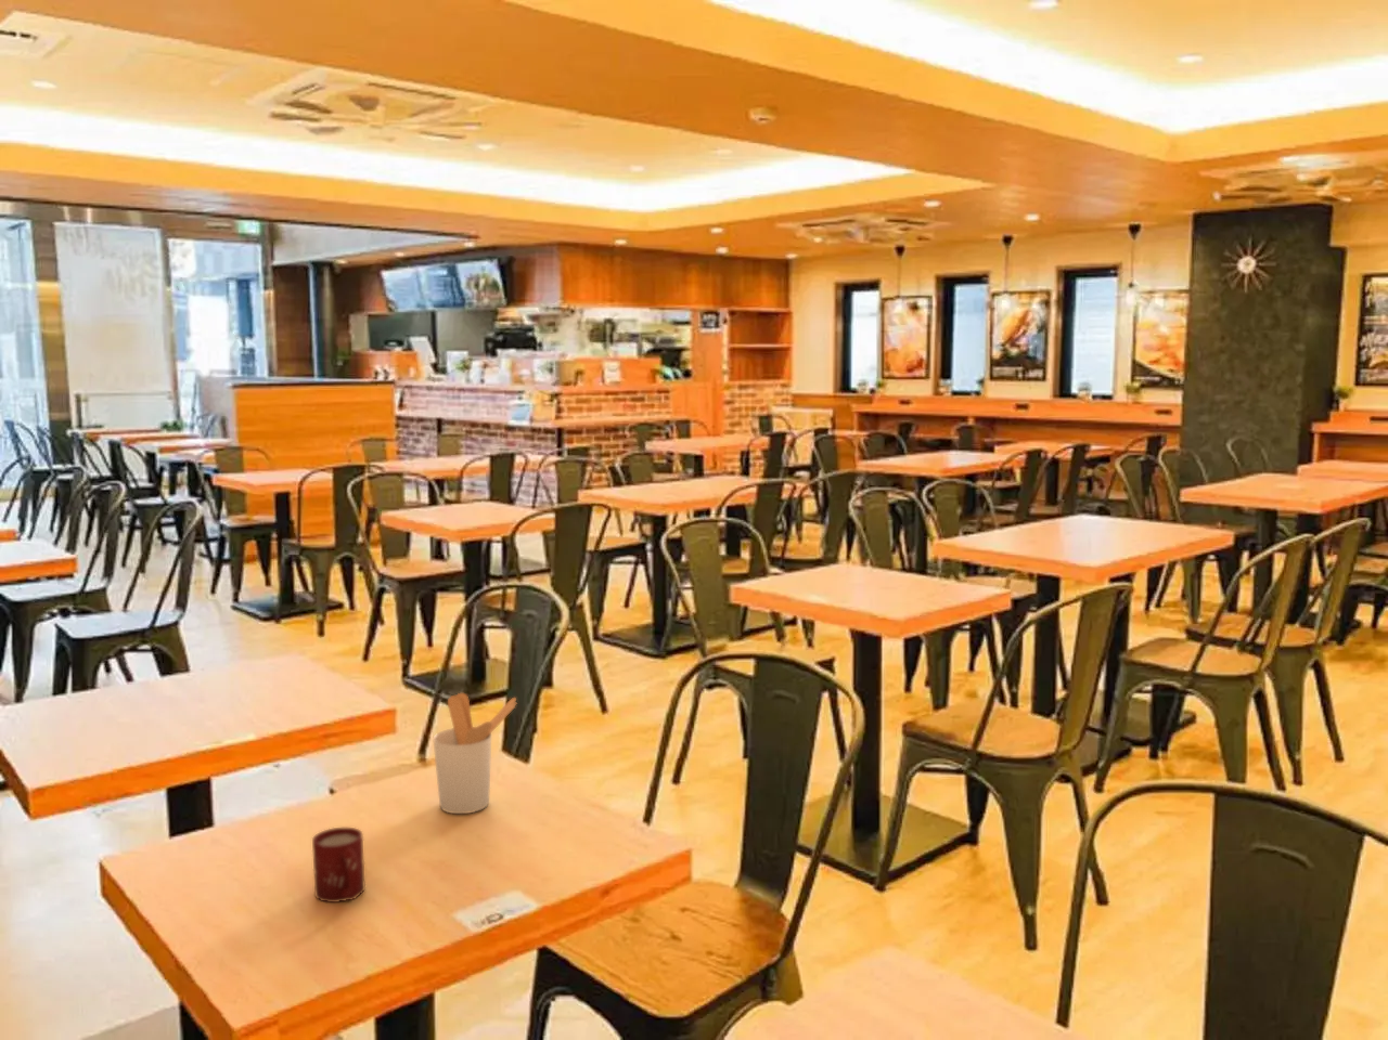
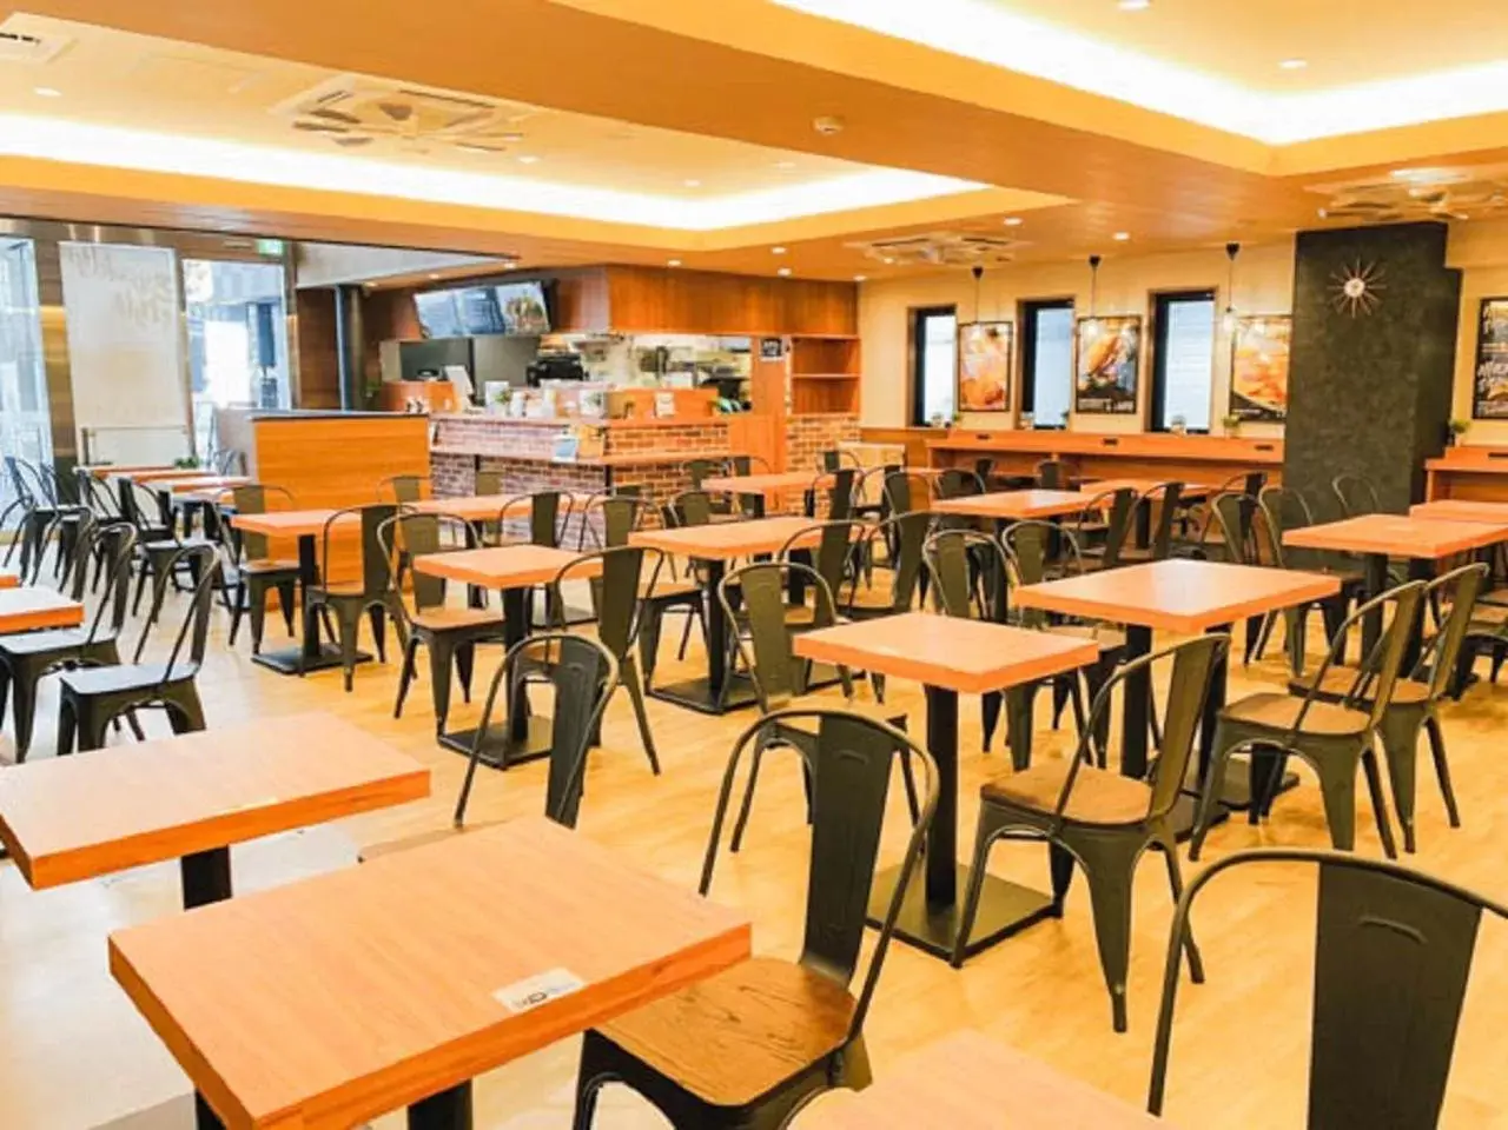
- cup [311,827,366,903]
- utensil holder [432,693,518,815]
